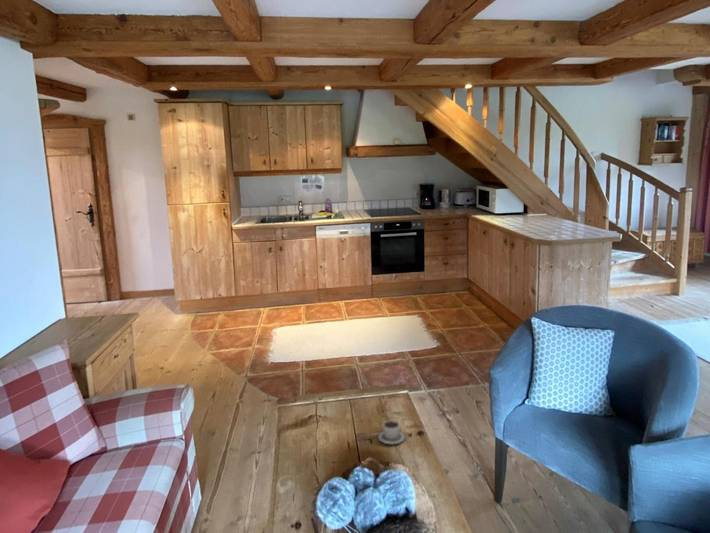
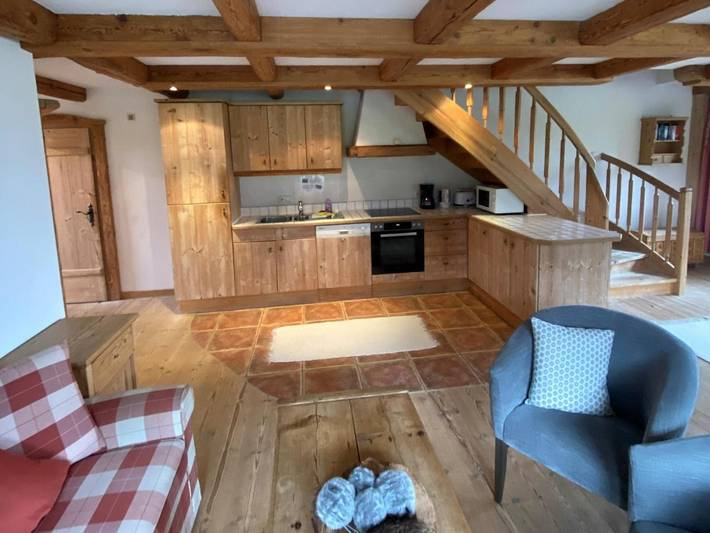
- cup [376,419,407,446]
